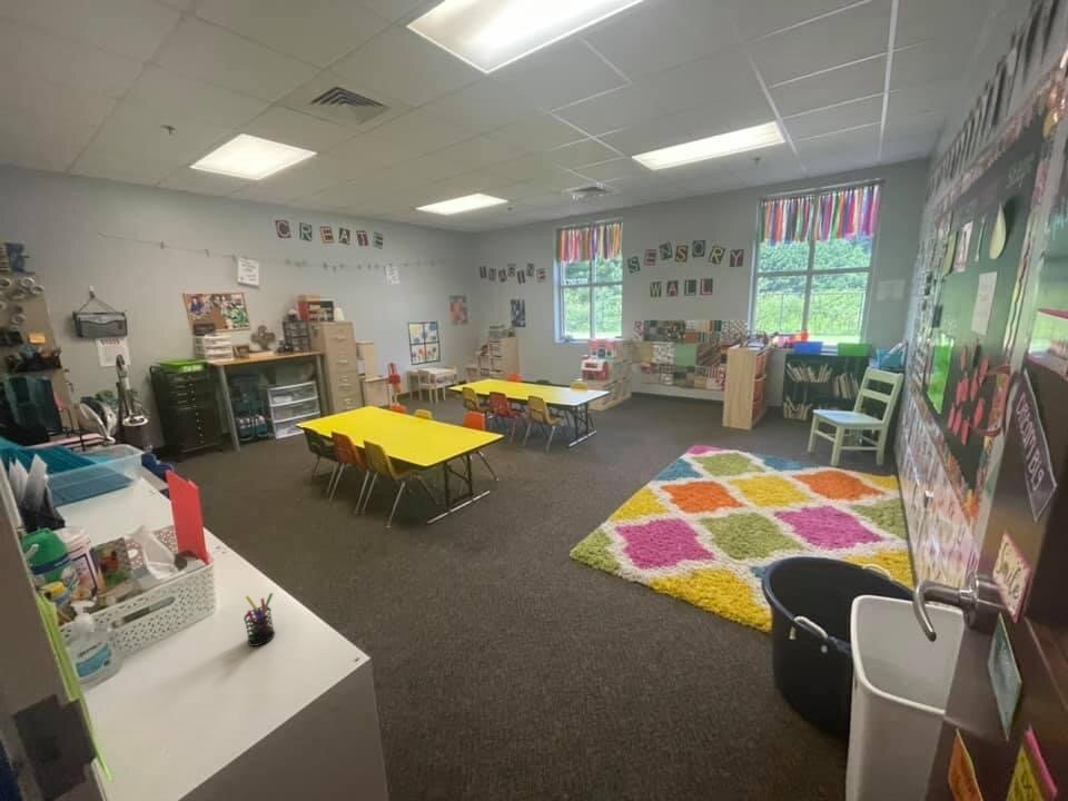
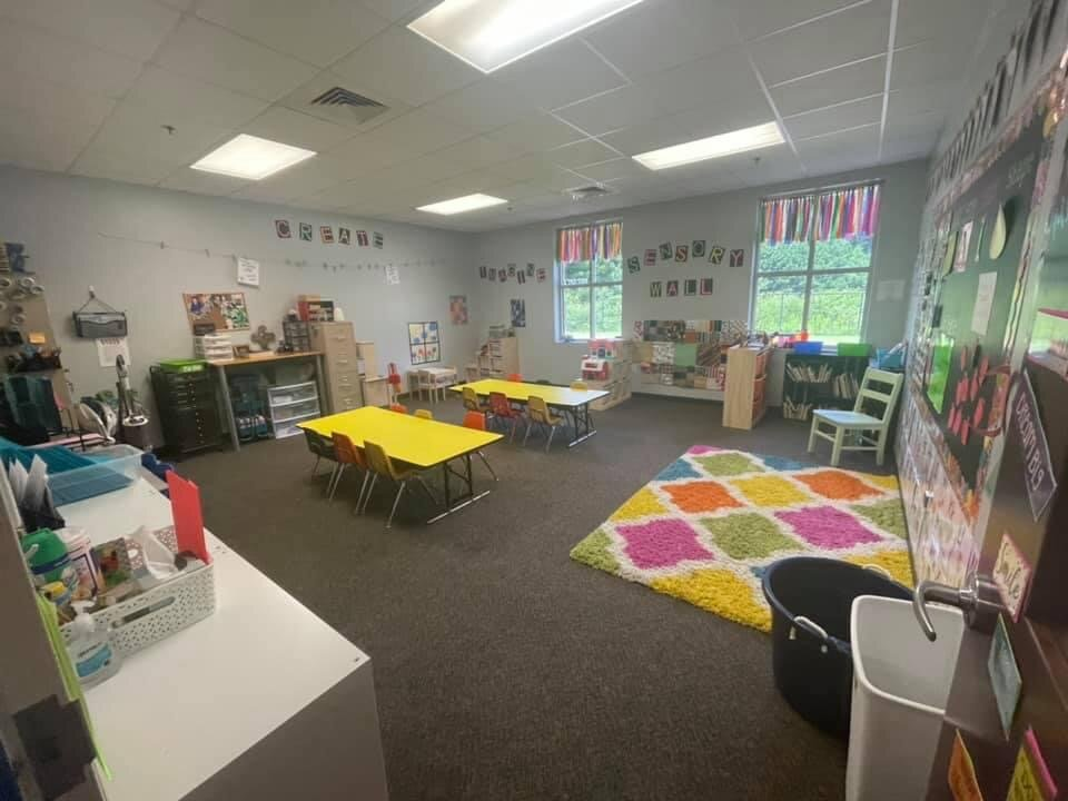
- pen holder [243,592,276,647]
